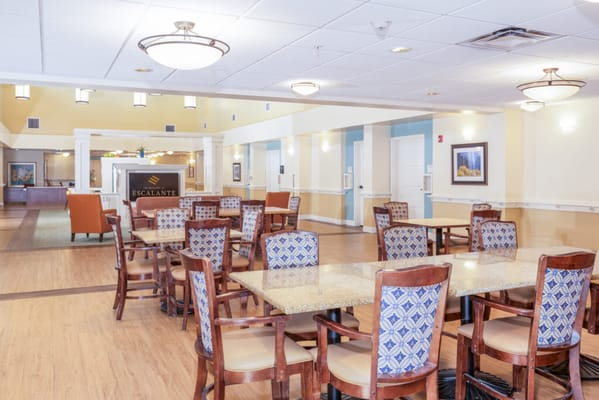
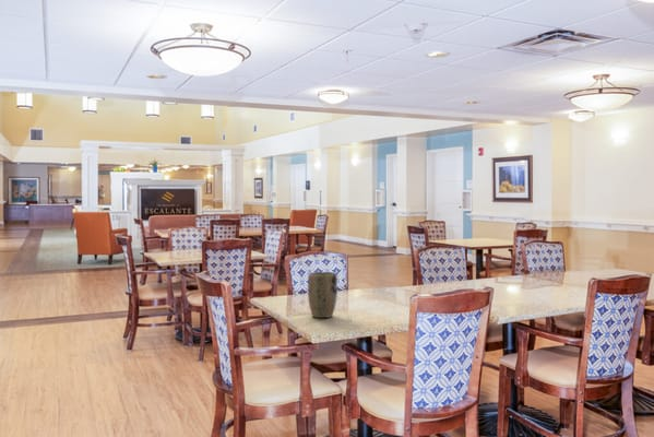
+ plant pot [307,271,338,319]
